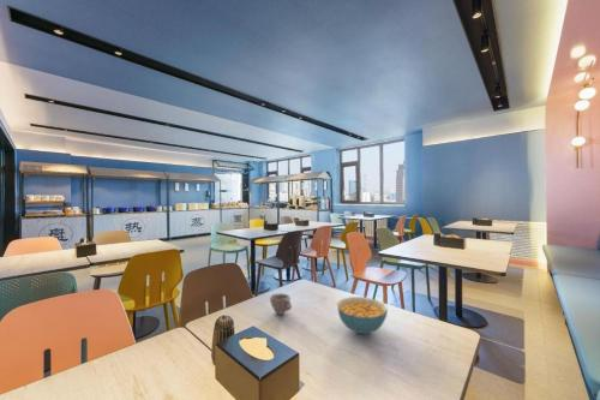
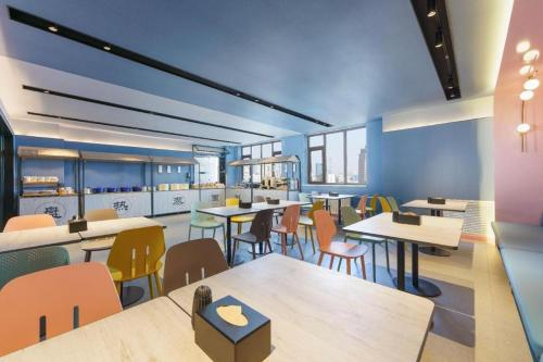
- cereal bowl [336,295,389,335]
- cup [269,292,293,316]
